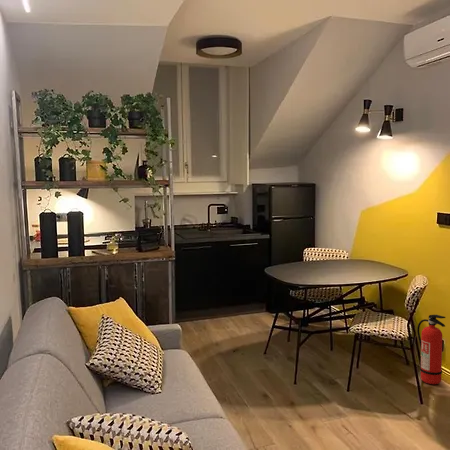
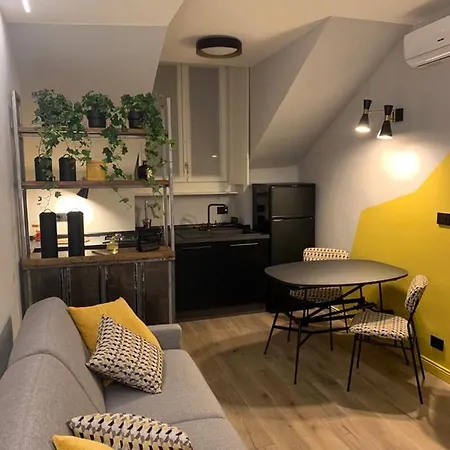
- fire extinguisher [416,313,446,385]
